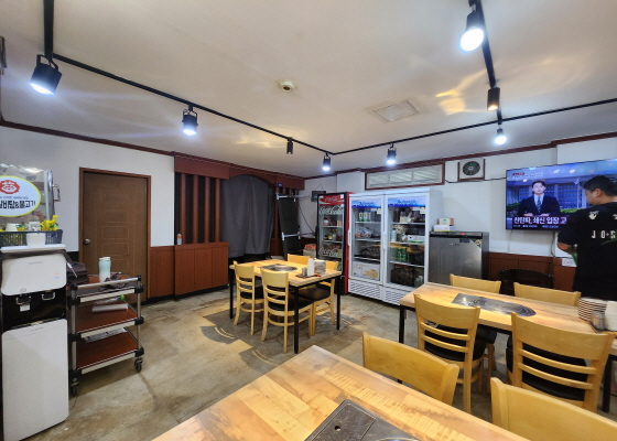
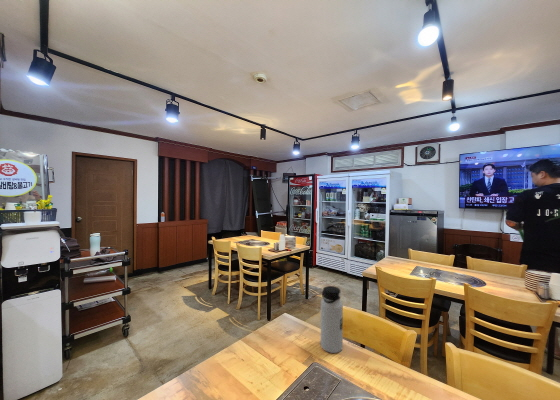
+ water bottle [320,285,344,354]
